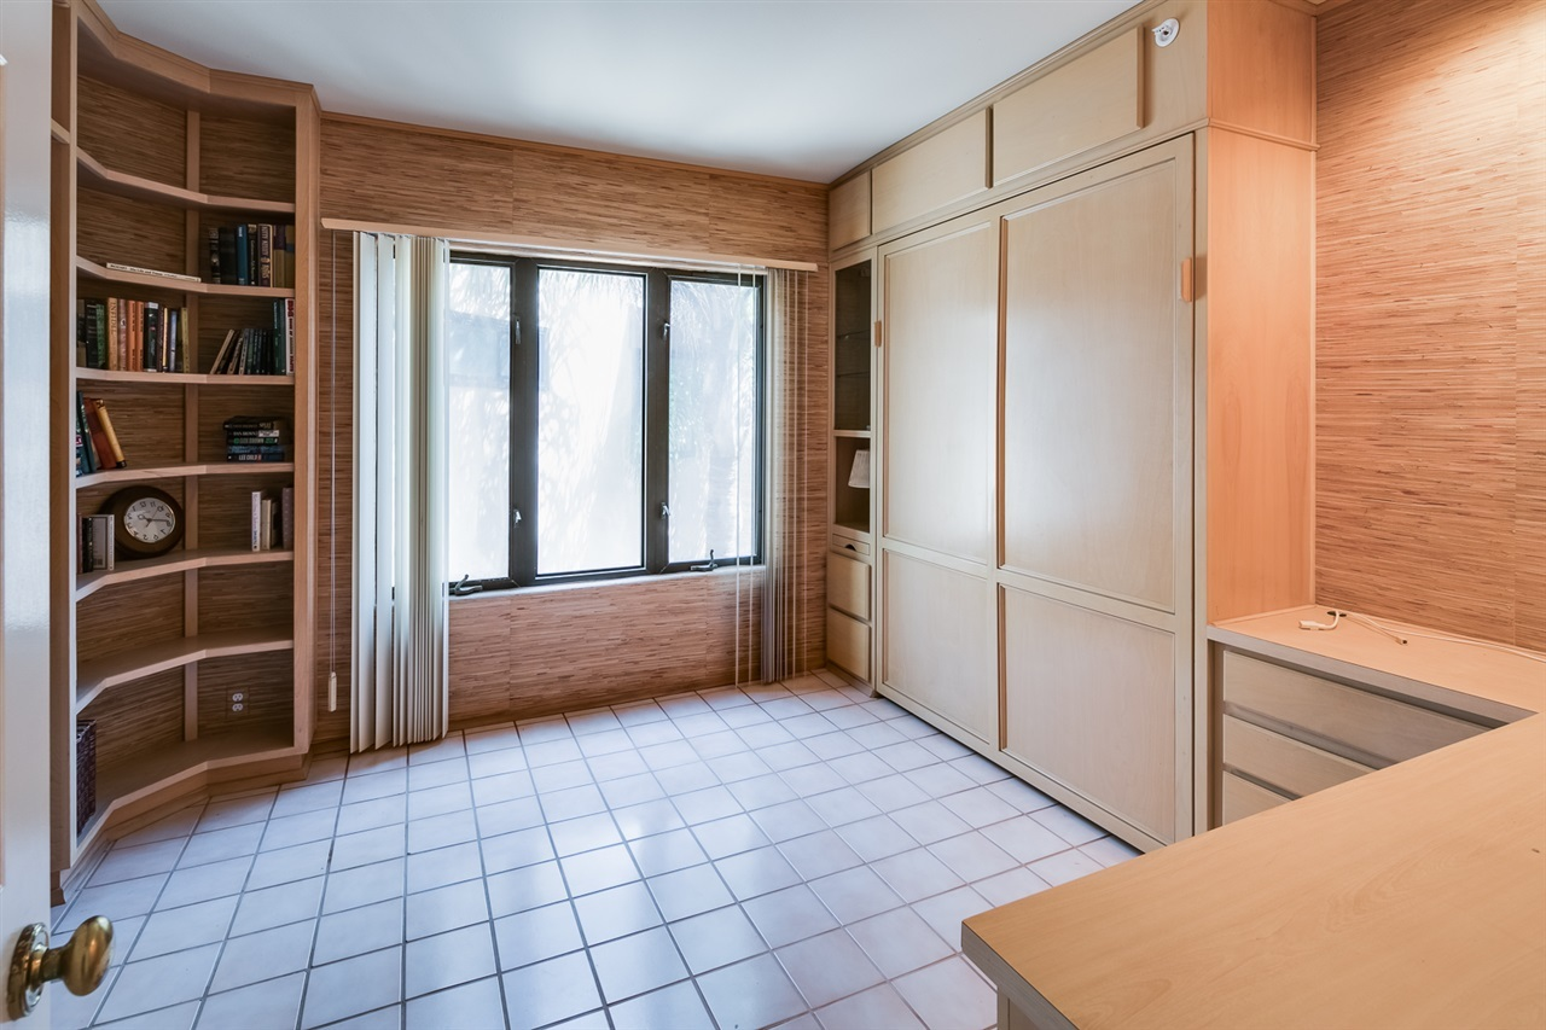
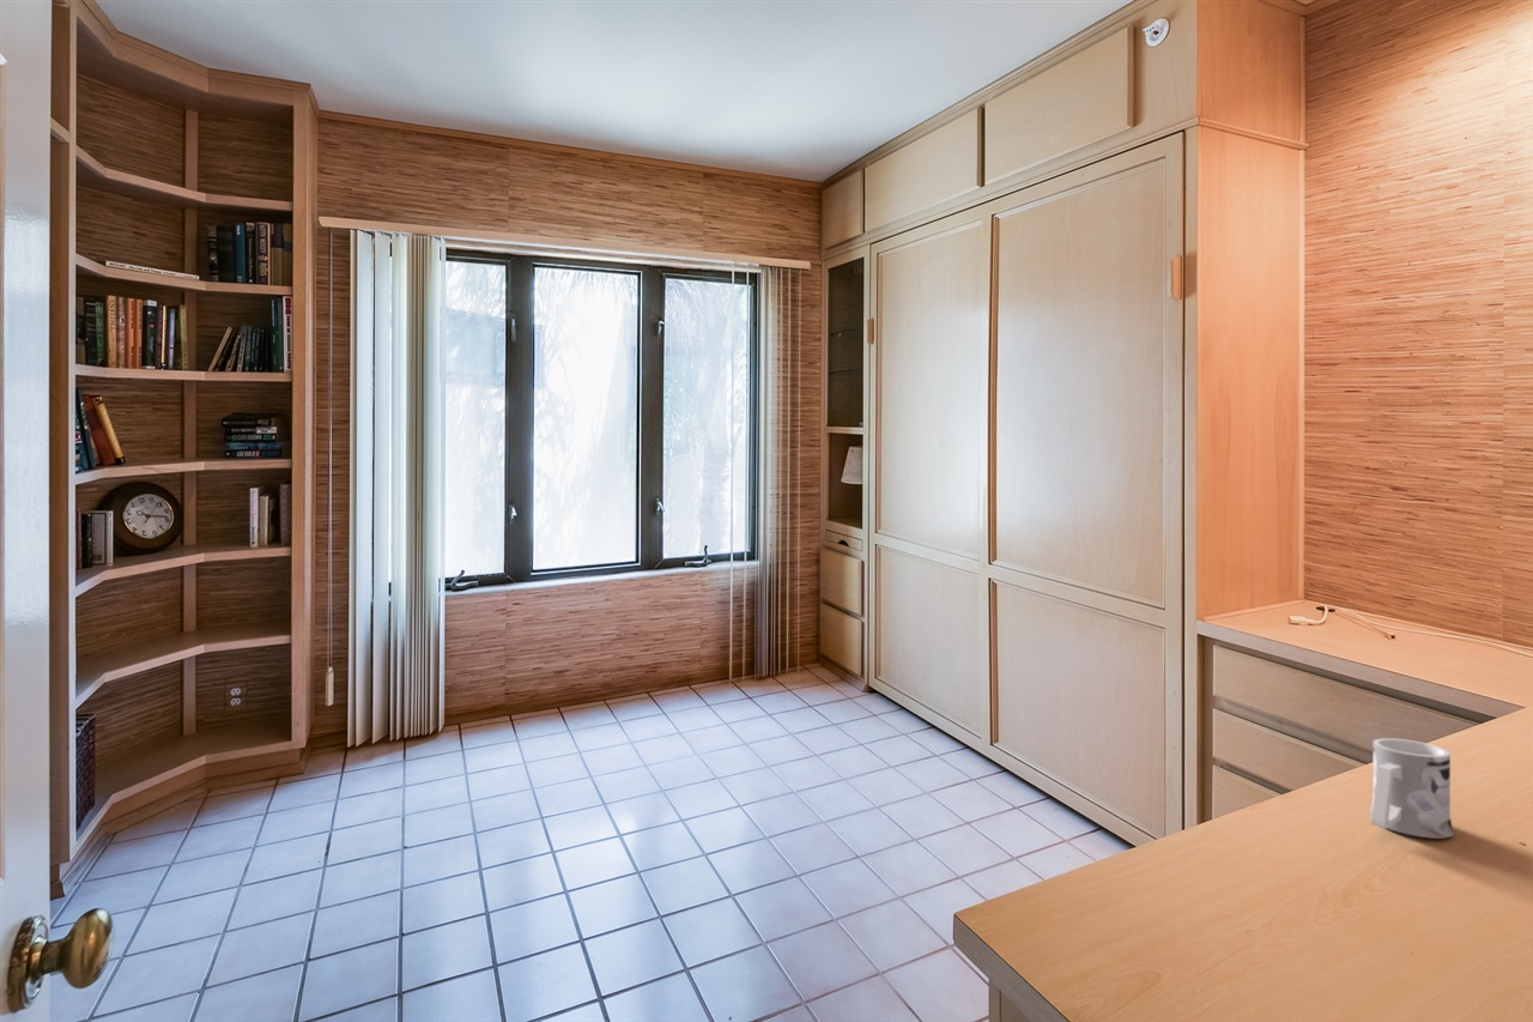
+ mug [1369,737,1455,840]
